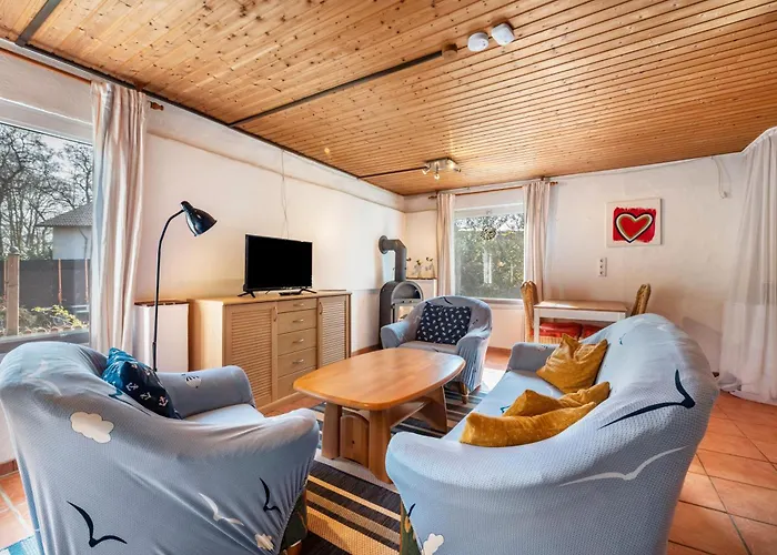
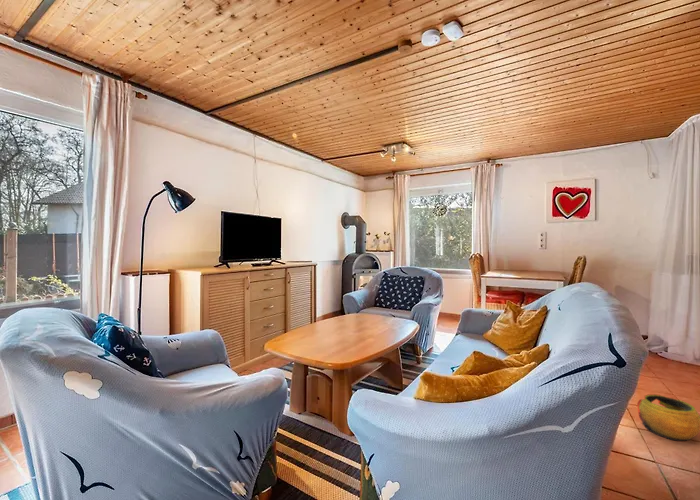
+ clay pot [636,393,700,442]
